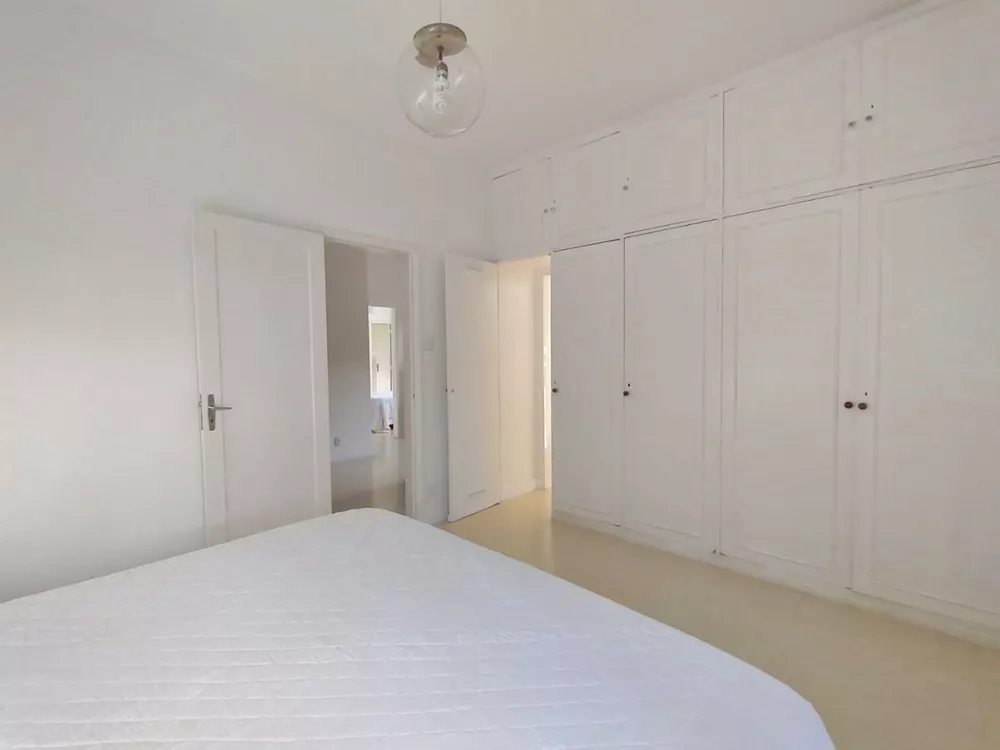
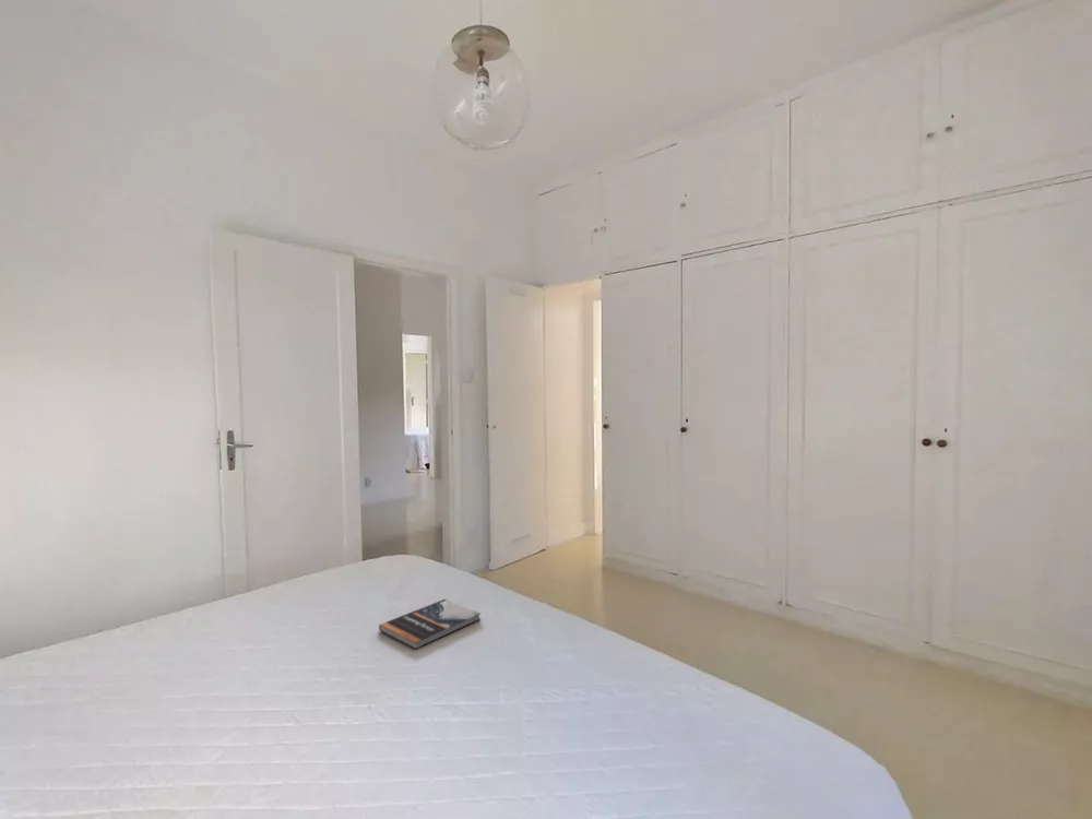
+ book [378,598,482,650]
